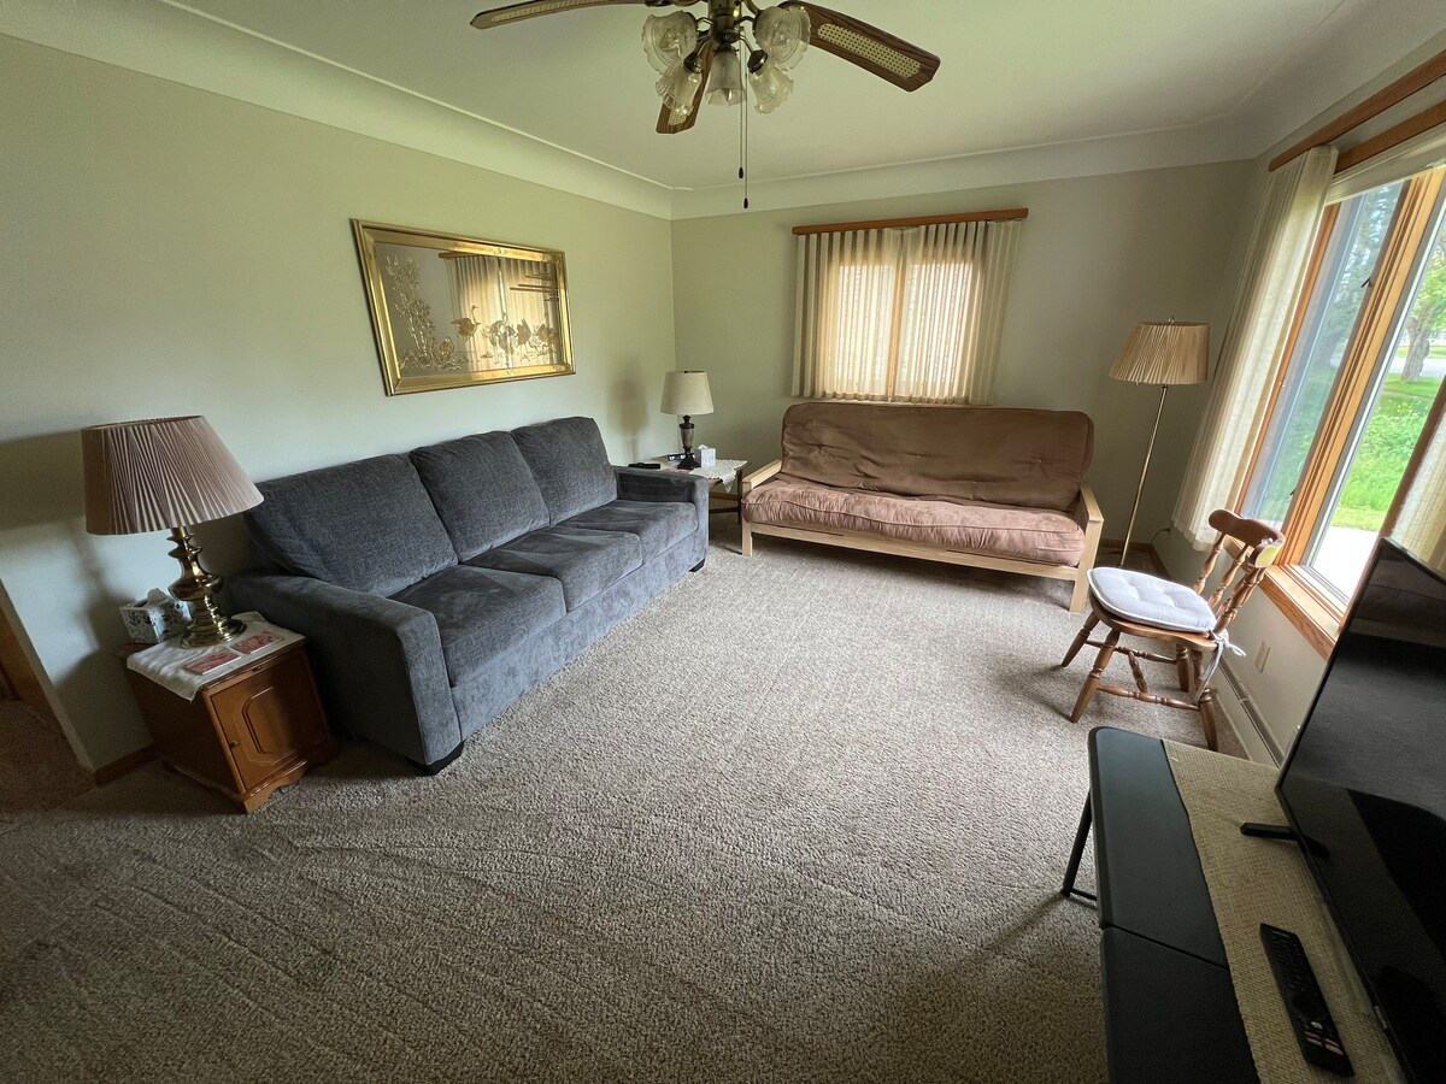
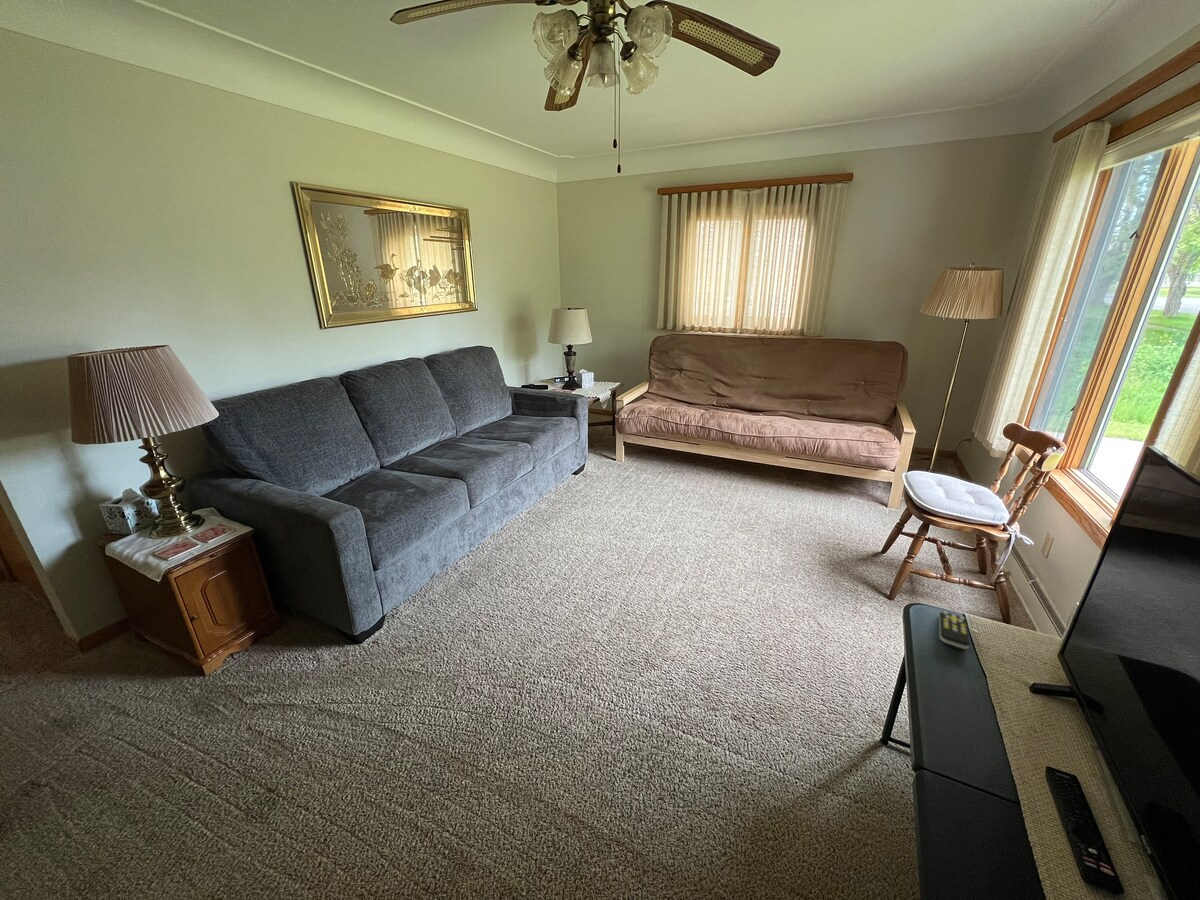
+ remote control [938,611,971,650]
